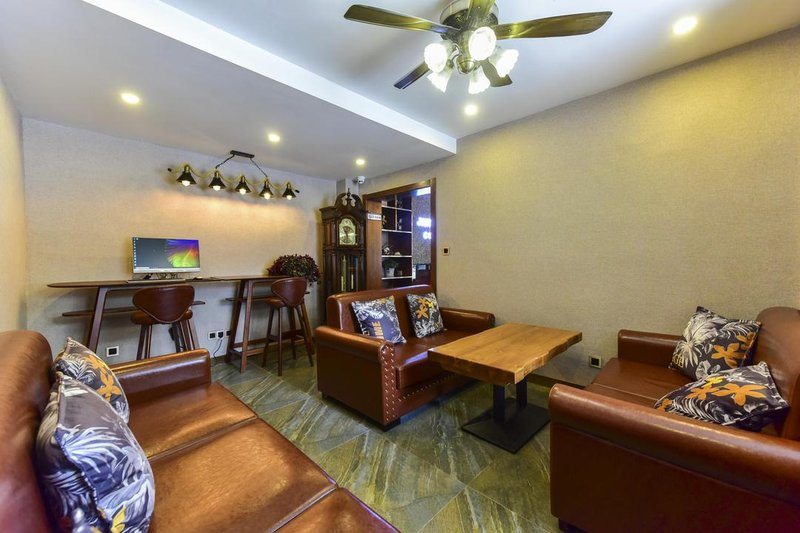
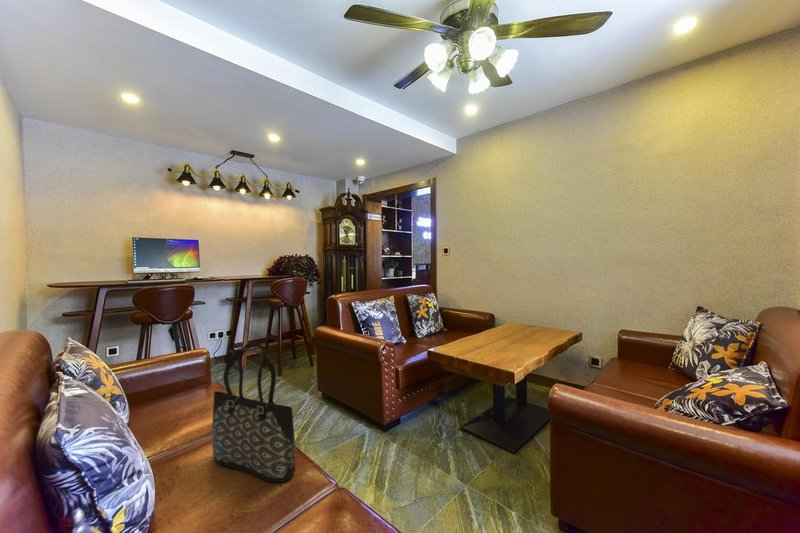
+ tote bag [211,342,297,483]
